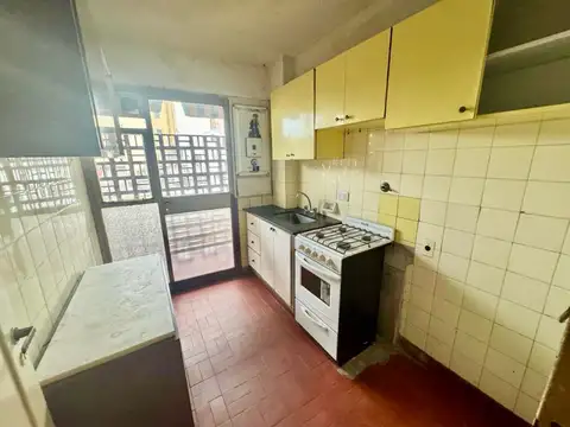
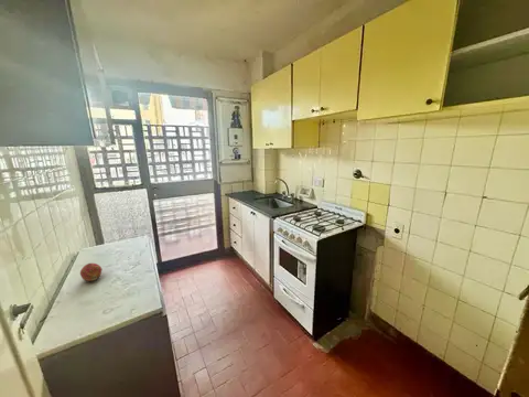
+ fruit [79,262,104,282]
